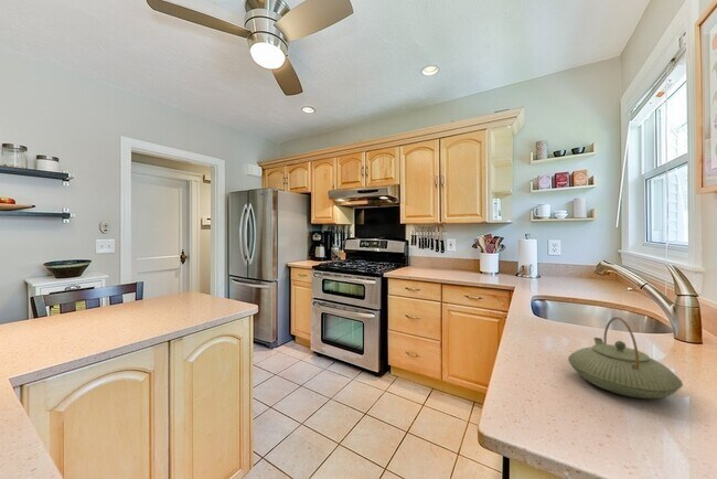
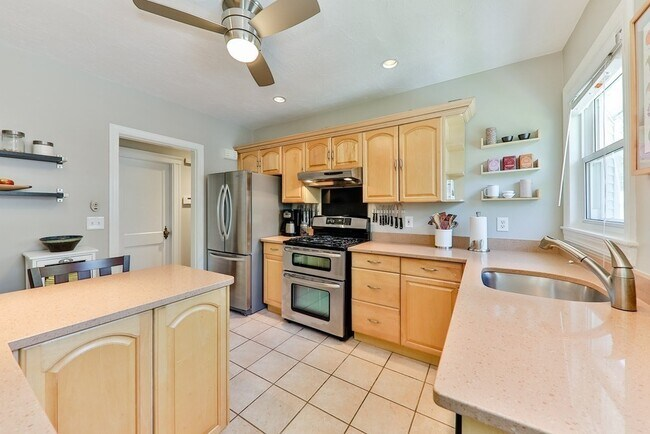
- teapot [567,316,684,400]
